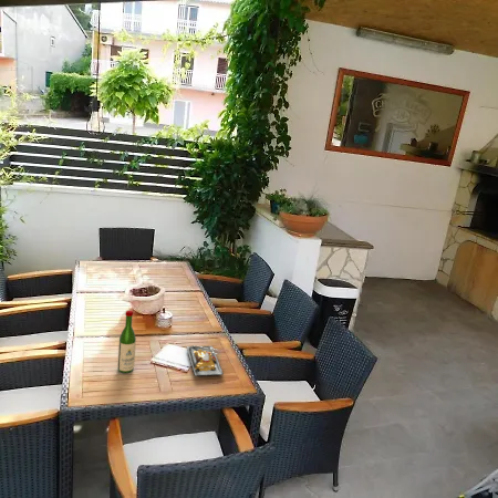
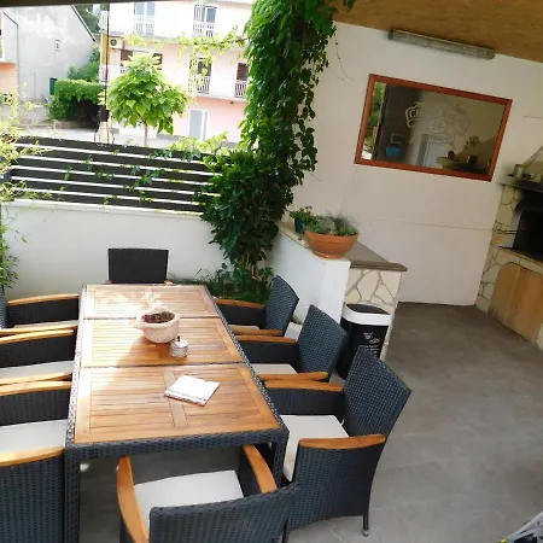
- wine bottle [116,310,137,374]
- plate [186,344,225,376]
